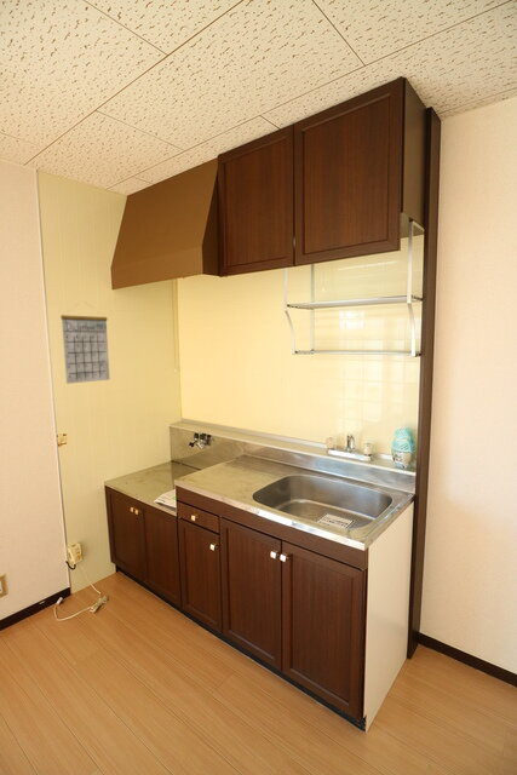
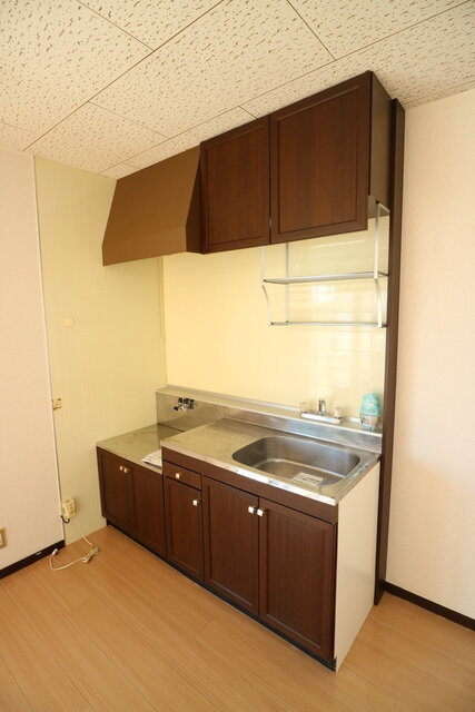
- calendar [59,302,111,385]
